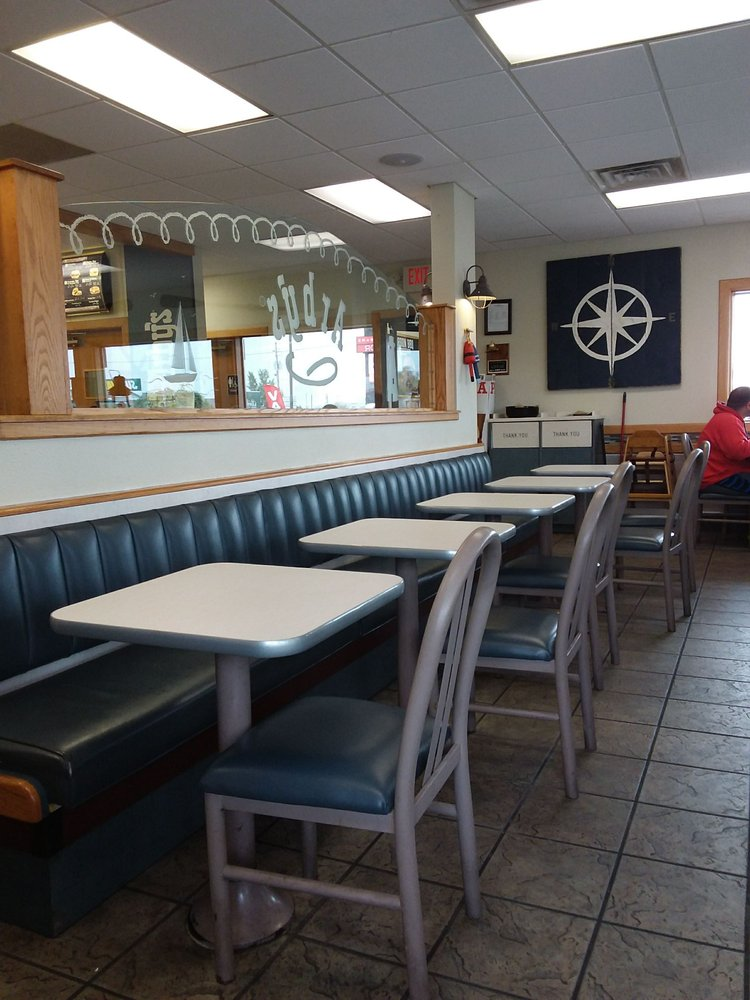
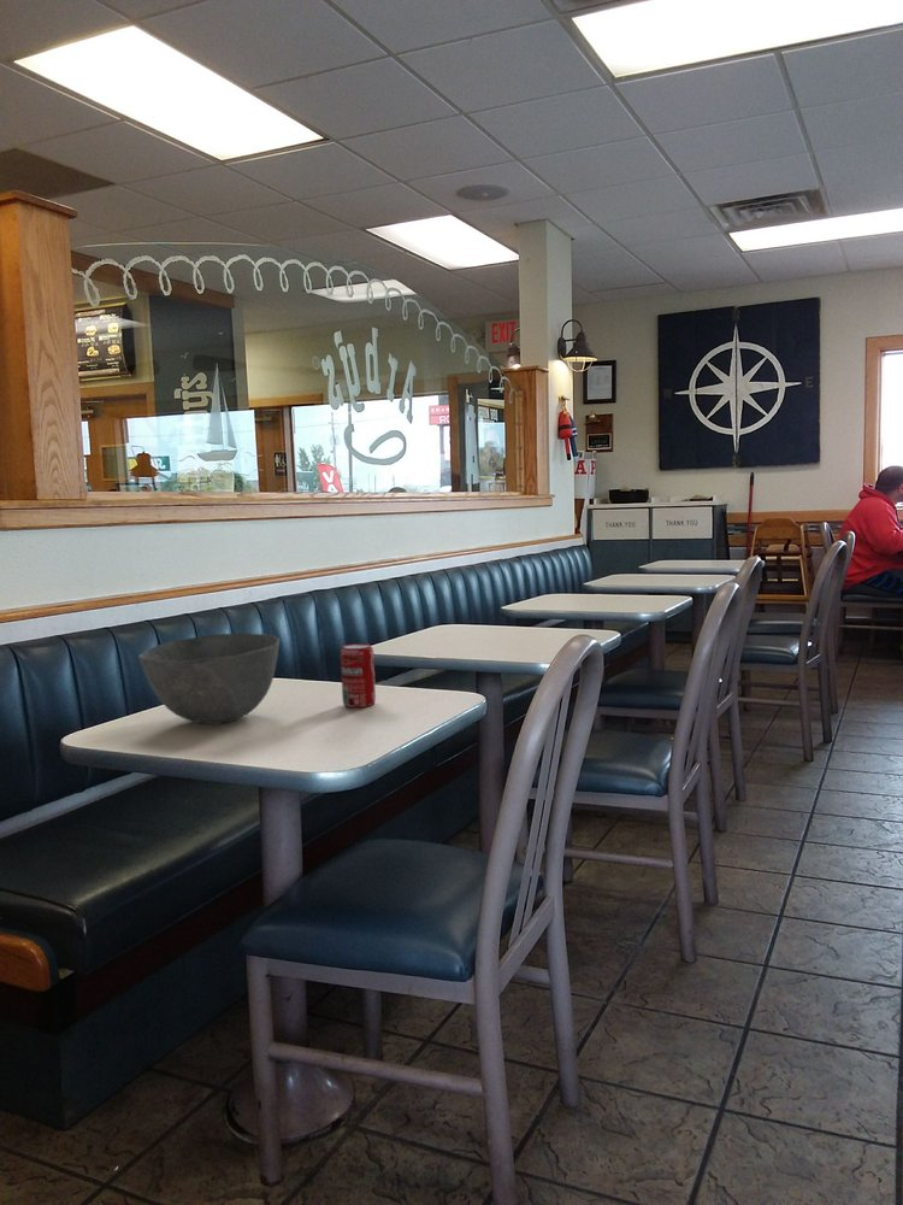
+ beverage can [340,642,377,709]
+ bowl [137,631,281,725]
